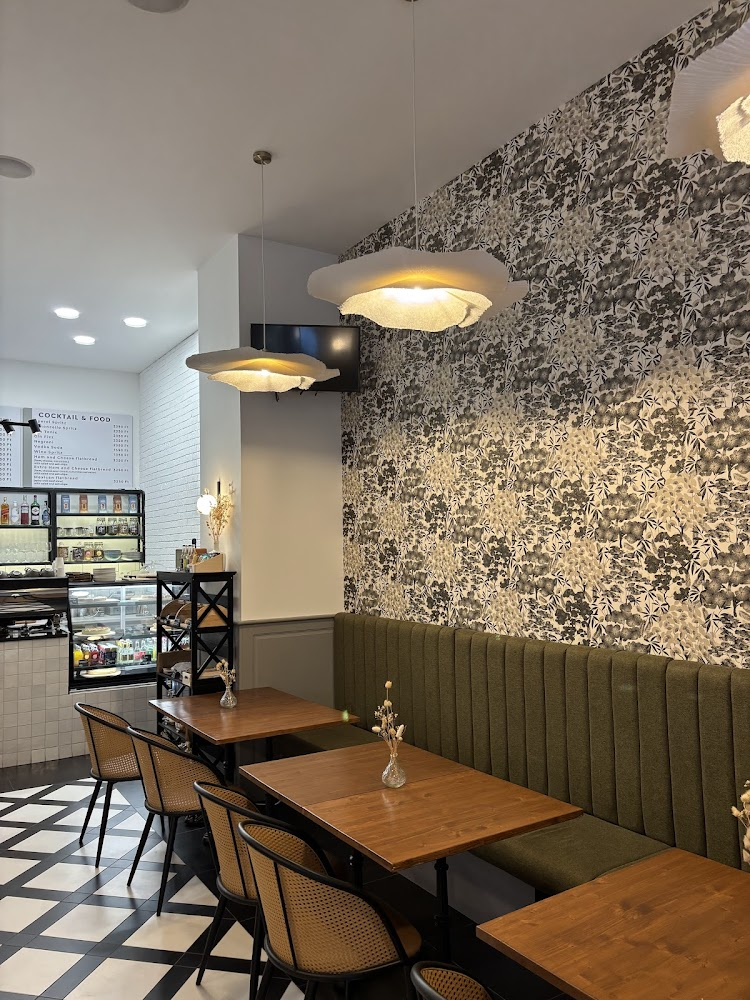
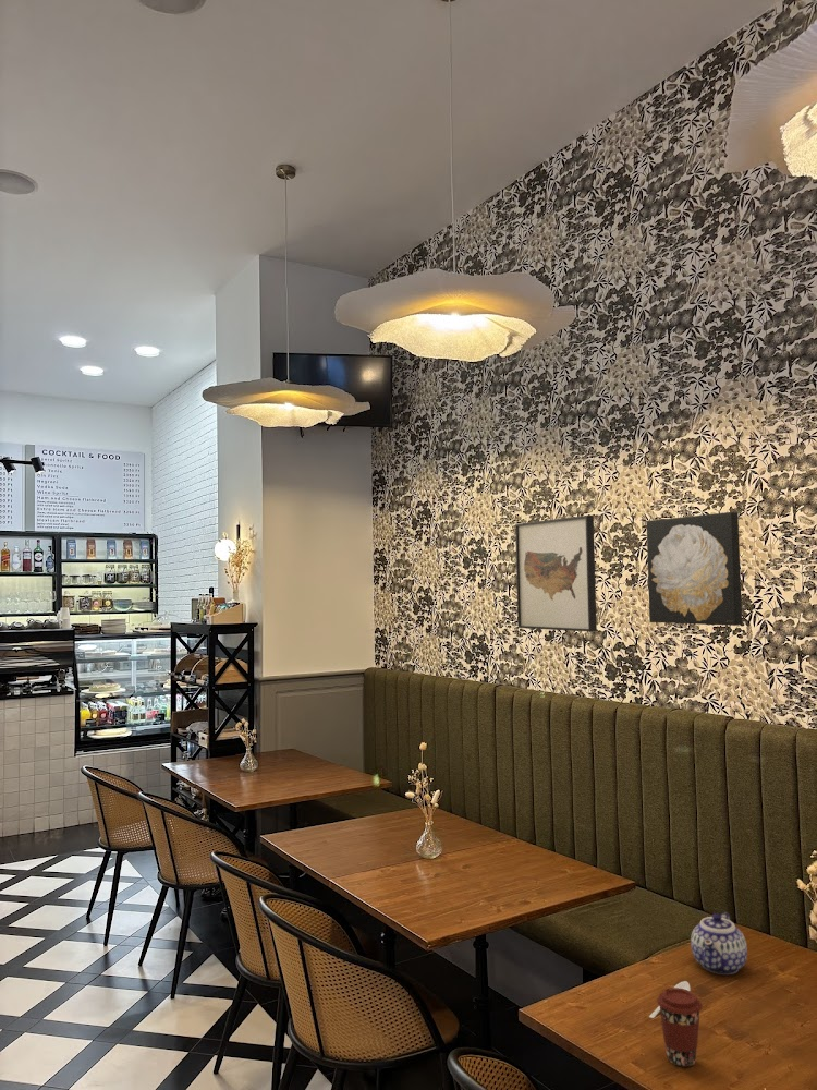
+ wall art [514,514,598,632]
+ wall art [645,511,743,627]
+ spoon [648,980,692,1019]
+ teapot [690,911,748,976]
+ coffee cup [656,986,704,1068]
